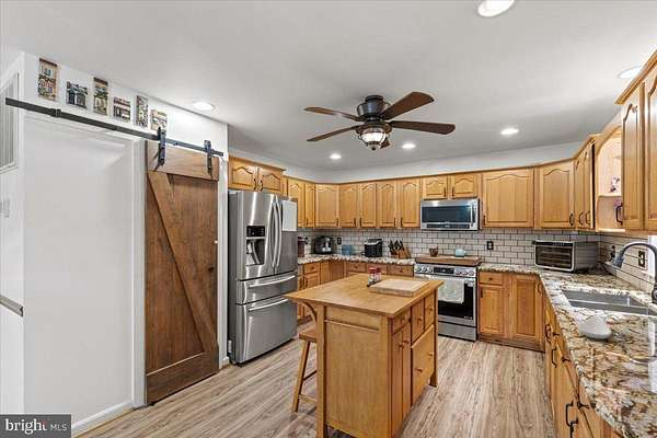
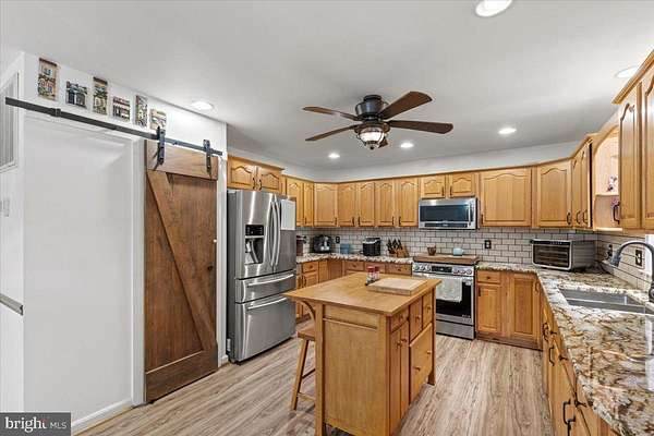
- spoon rest [577,315,612,341]
